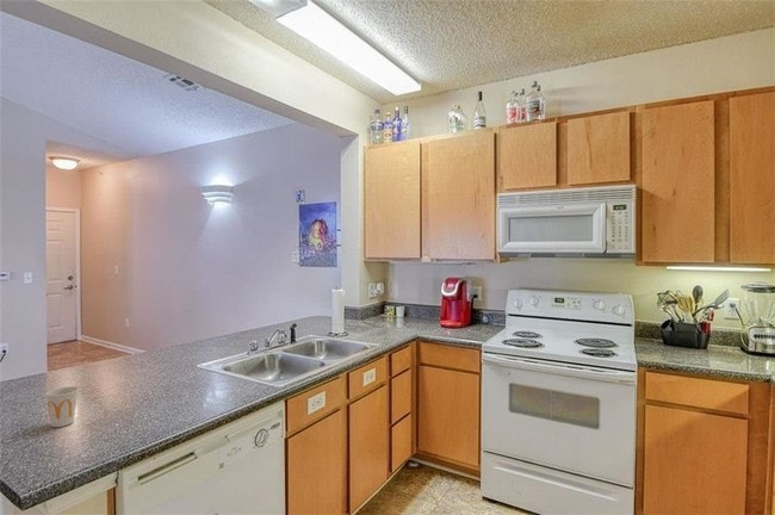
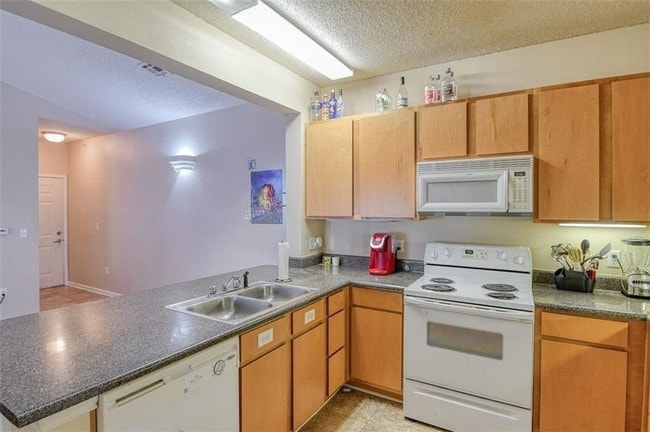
- cup [44,385,80,428]
